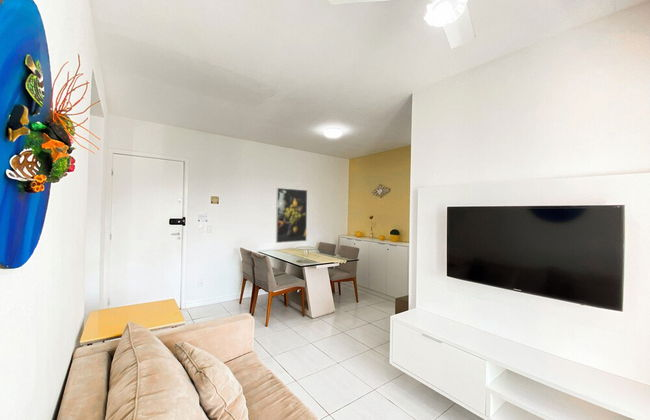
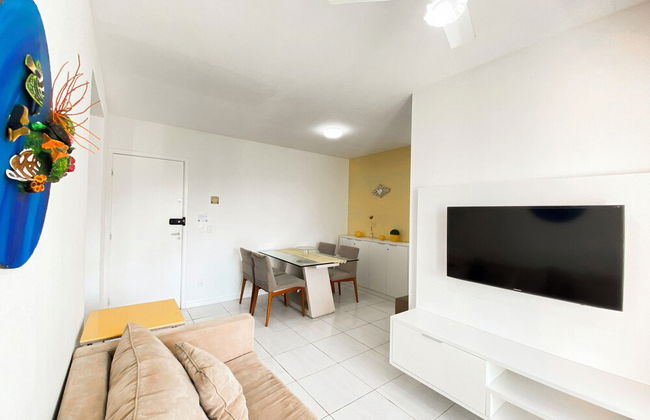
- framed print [275,187,308,244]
